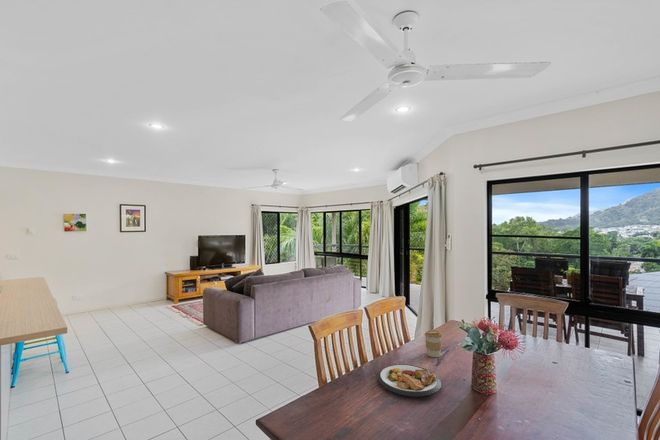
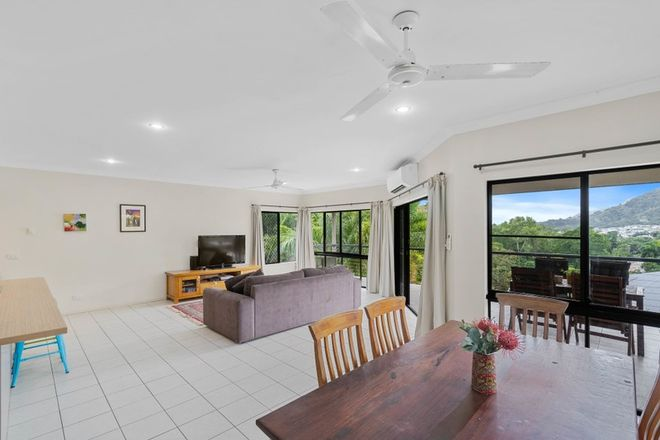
- plate [376,364,442,398]
- coffee cup [424,329,443,358]
